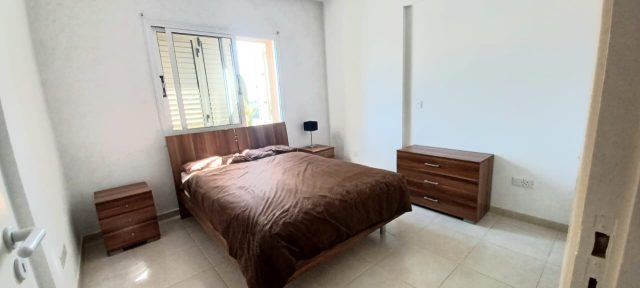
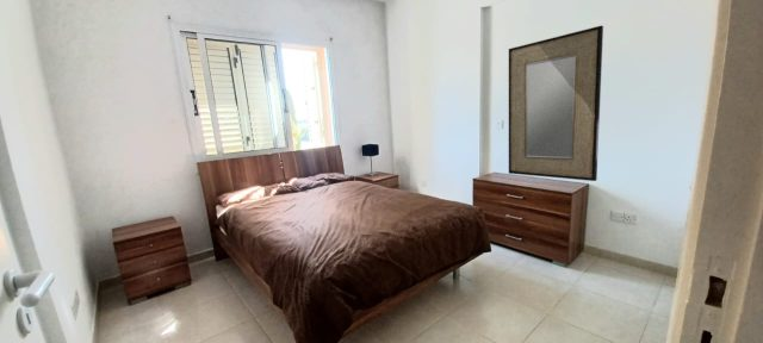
+ home mirror [508,25,604,182]
